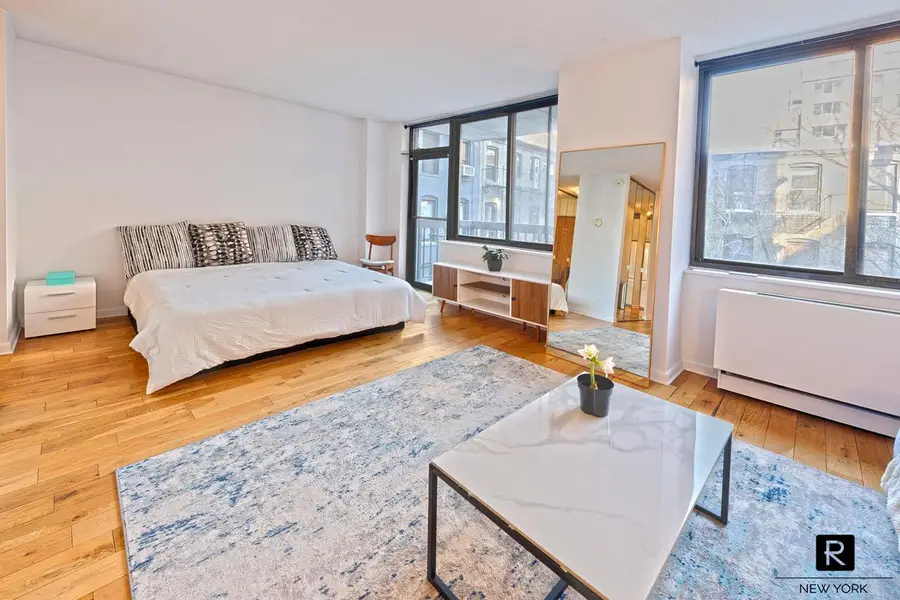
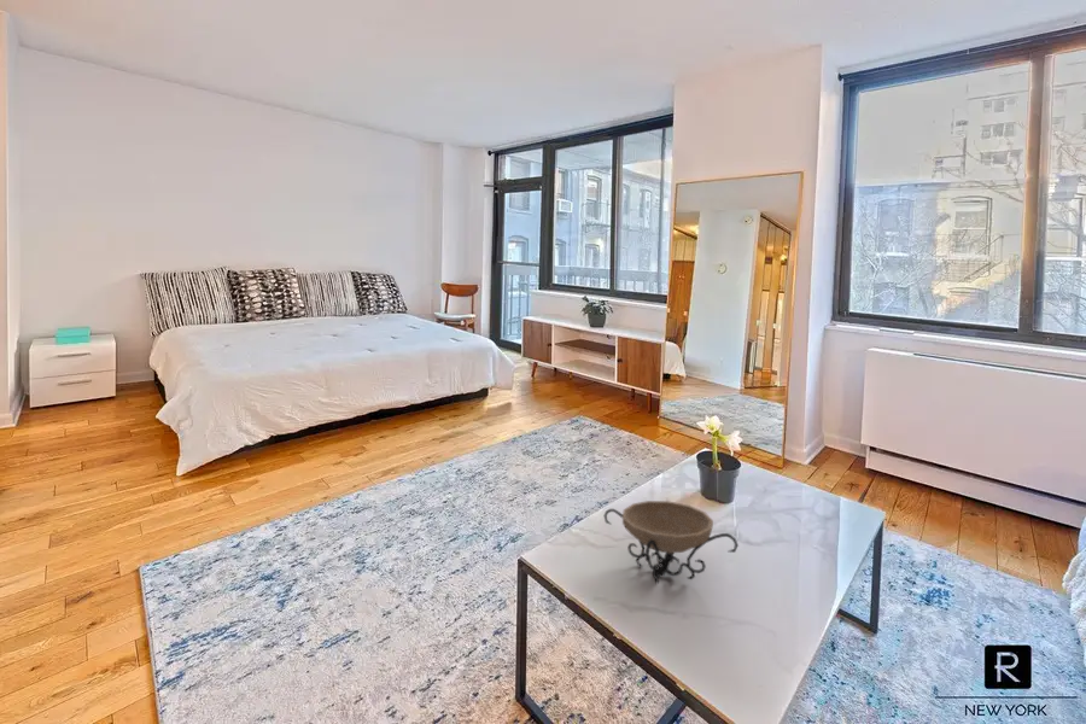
+ decorative bowl [603,500,740,585]
